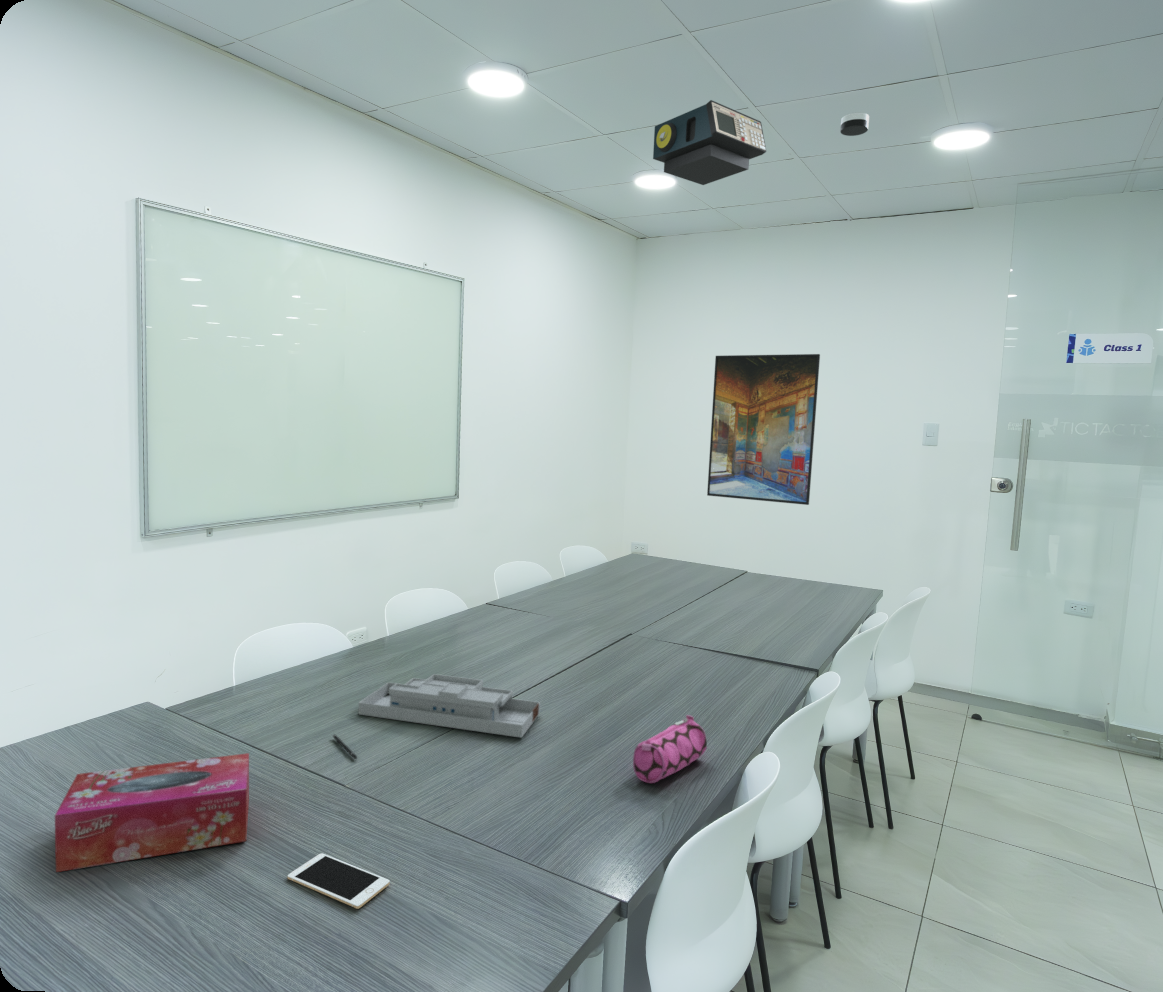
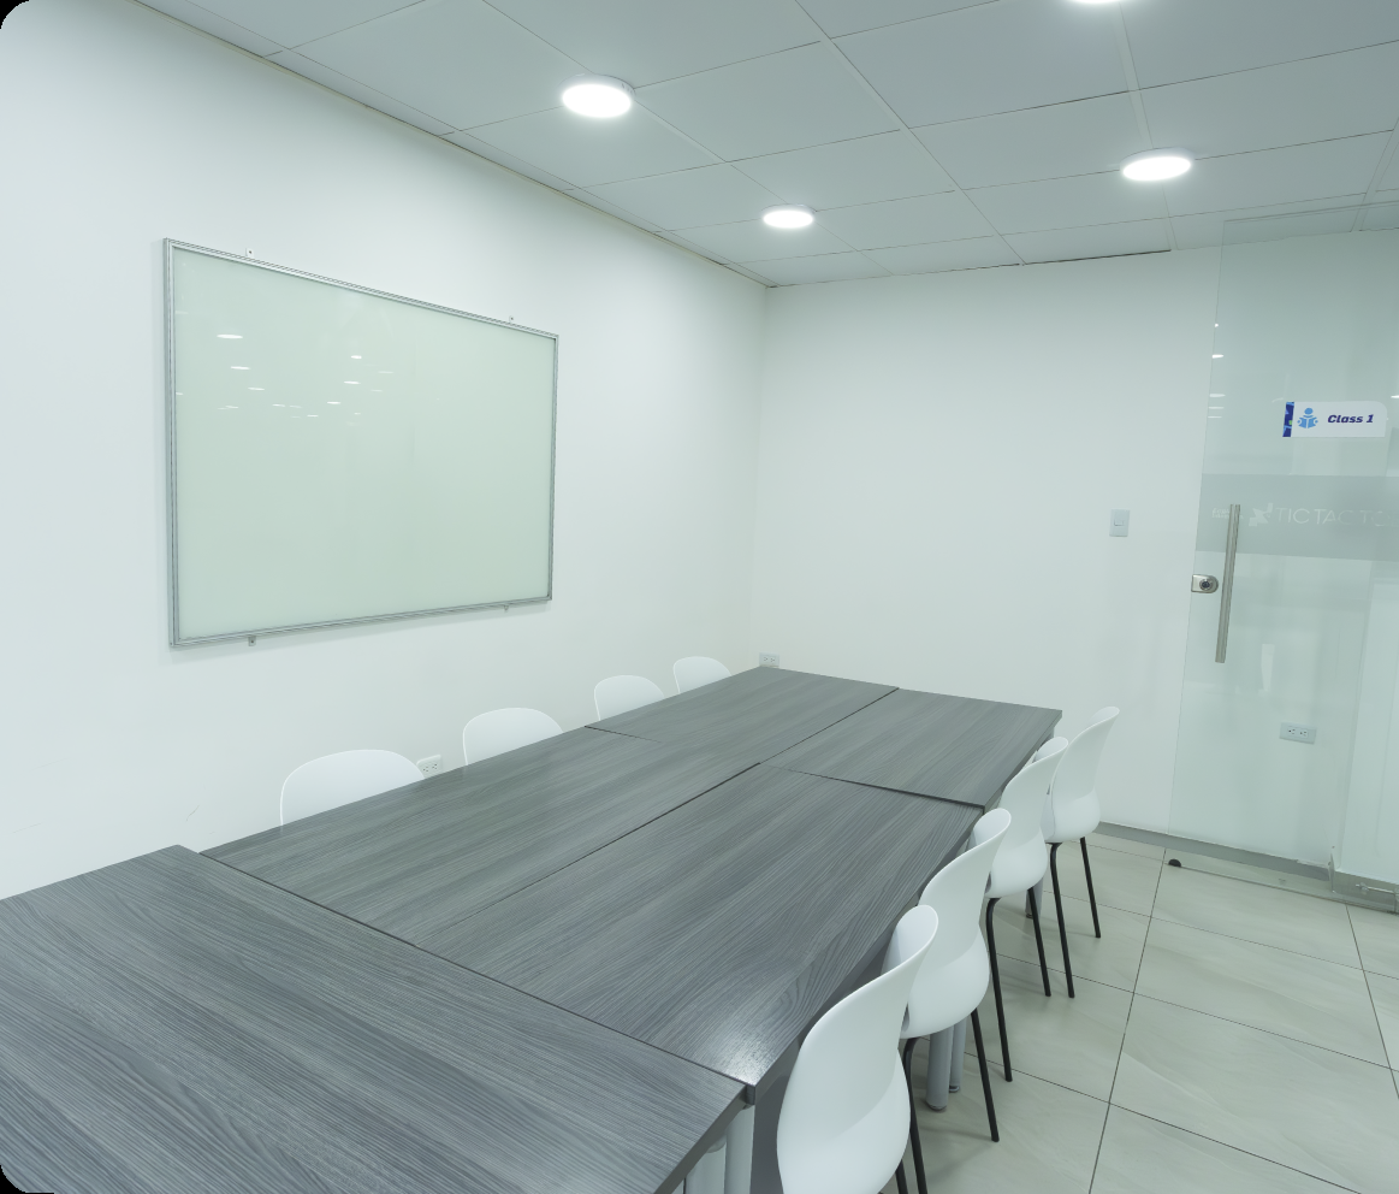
- tissue box [54,752,250,873]
- pen [332,734,358,760]
- smoke detector [839,112,870,137]
- projector [652,99,767,186]
- desk organizer [358,673,541,739]
- cell phone [287,852,391,910]
- pencil case [632,714,708,784]
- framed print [706,353,821,506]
